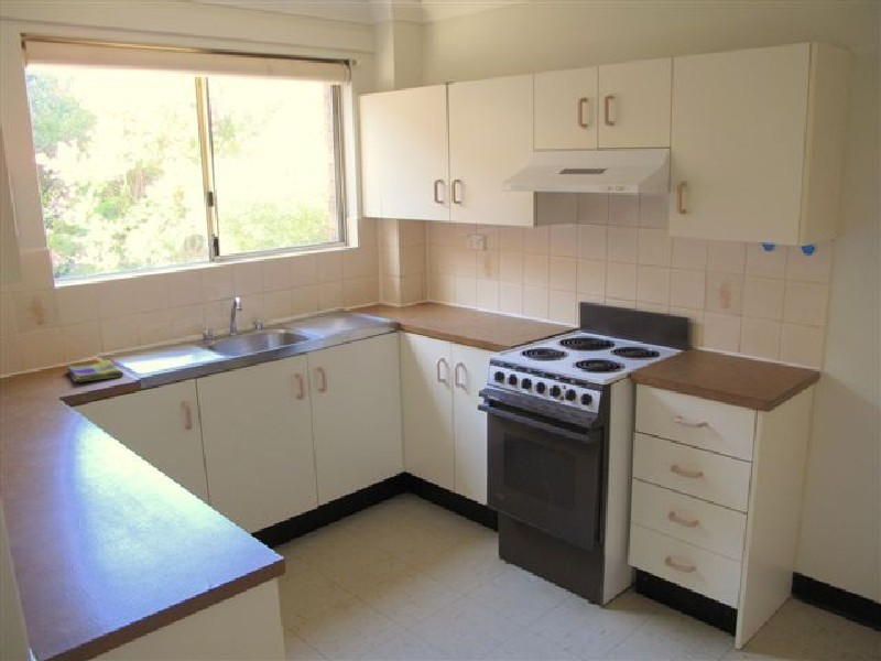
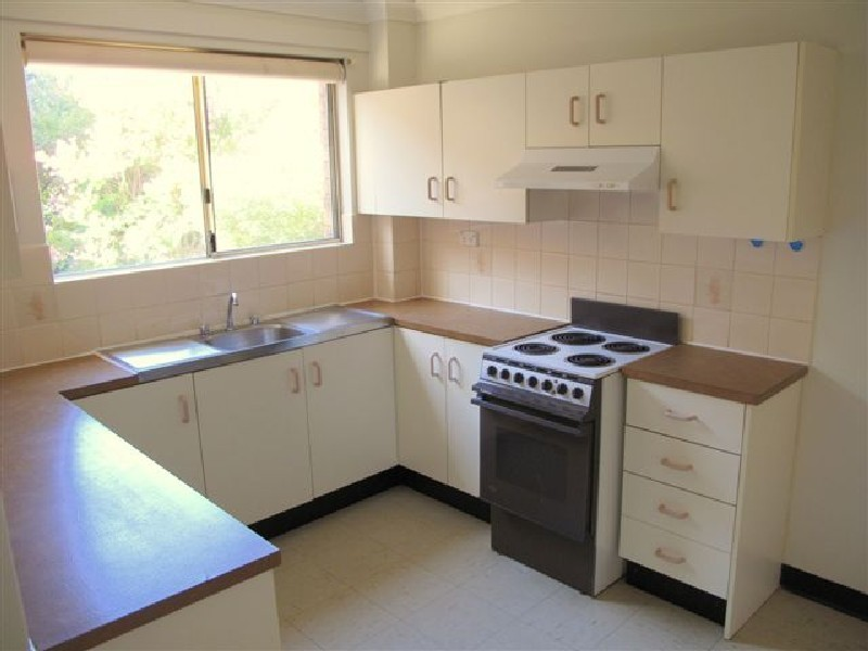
- dish towel [66,359,124,383]
